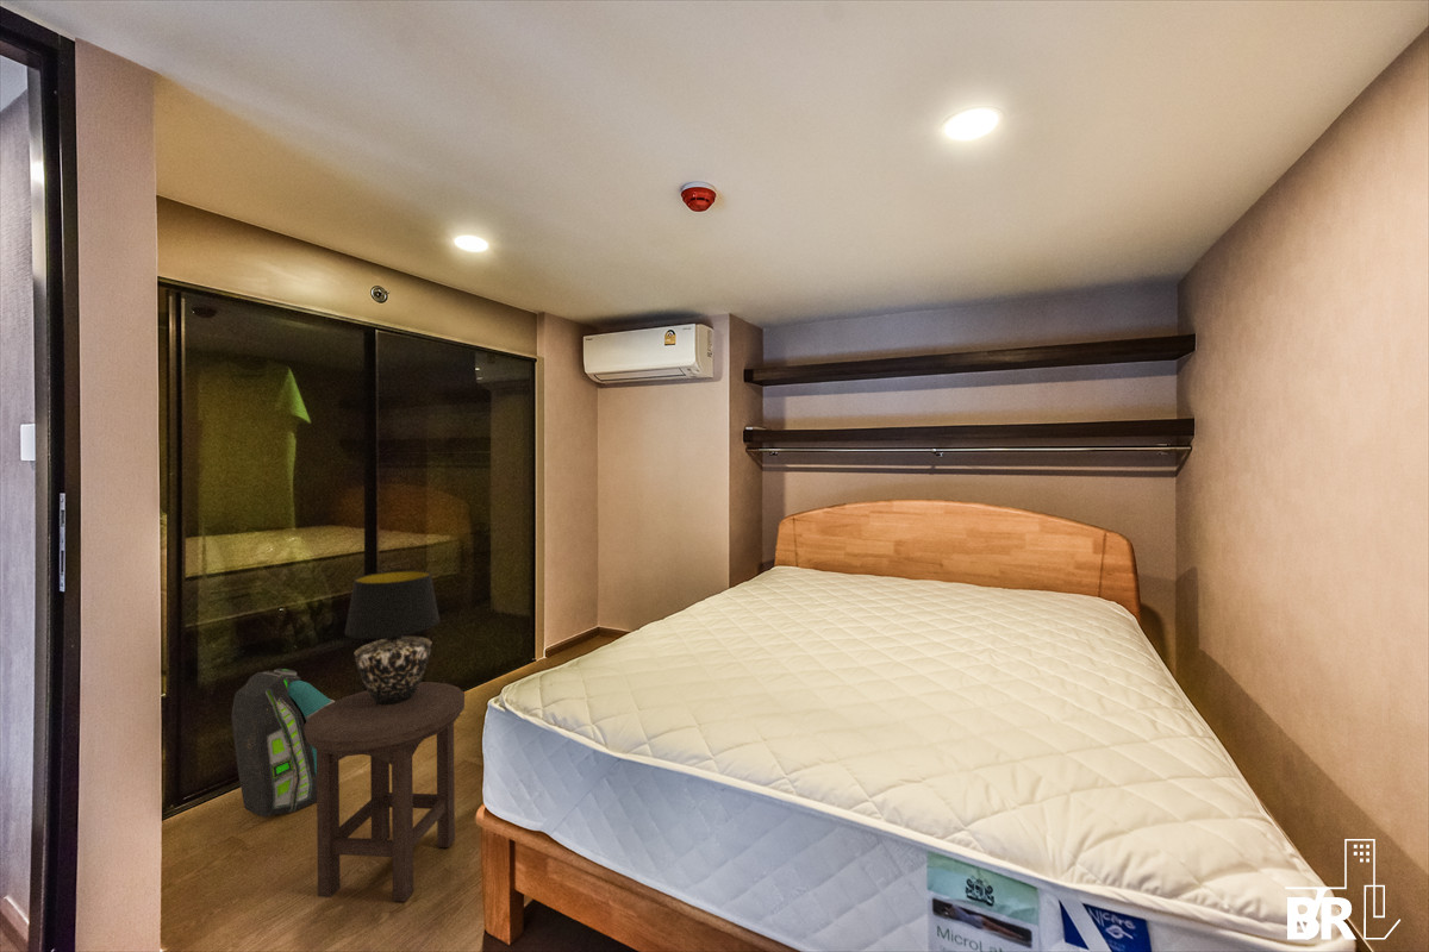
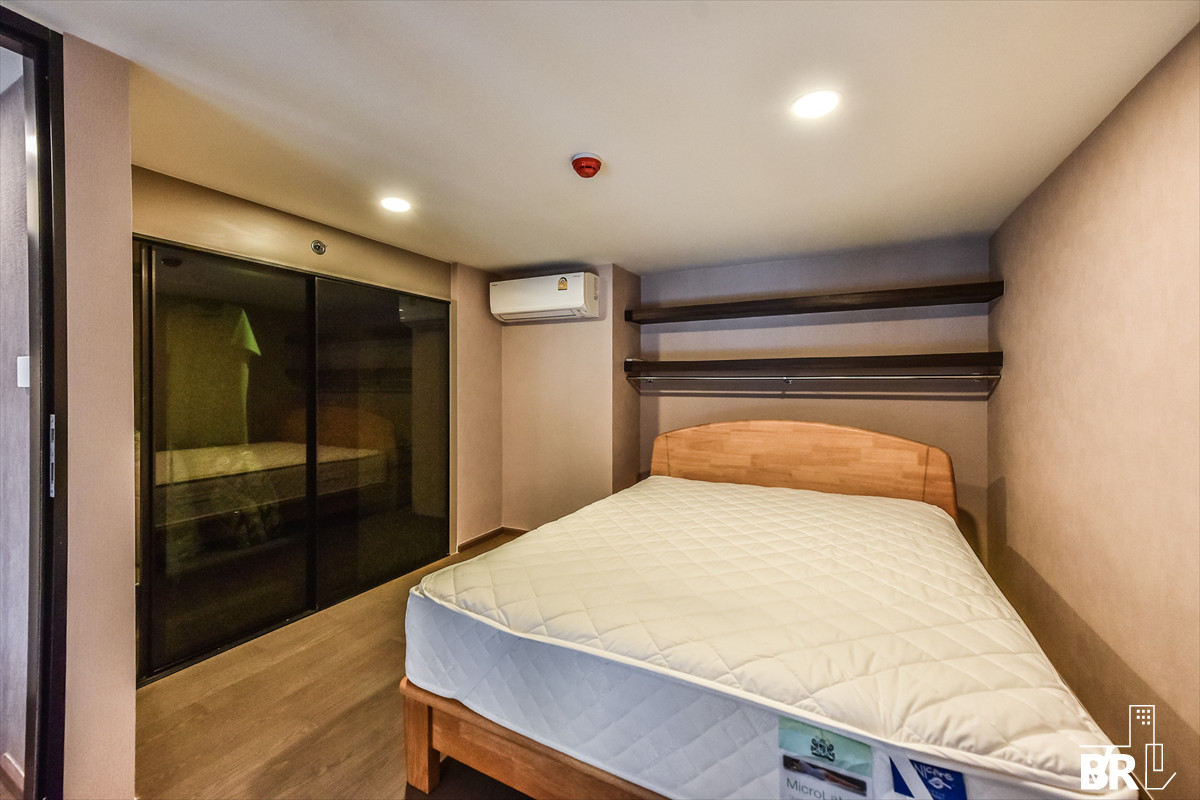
- table lamp [343,569,442,704]
- backpack [230,668,336,818]
- stool [305,681,466,902]
